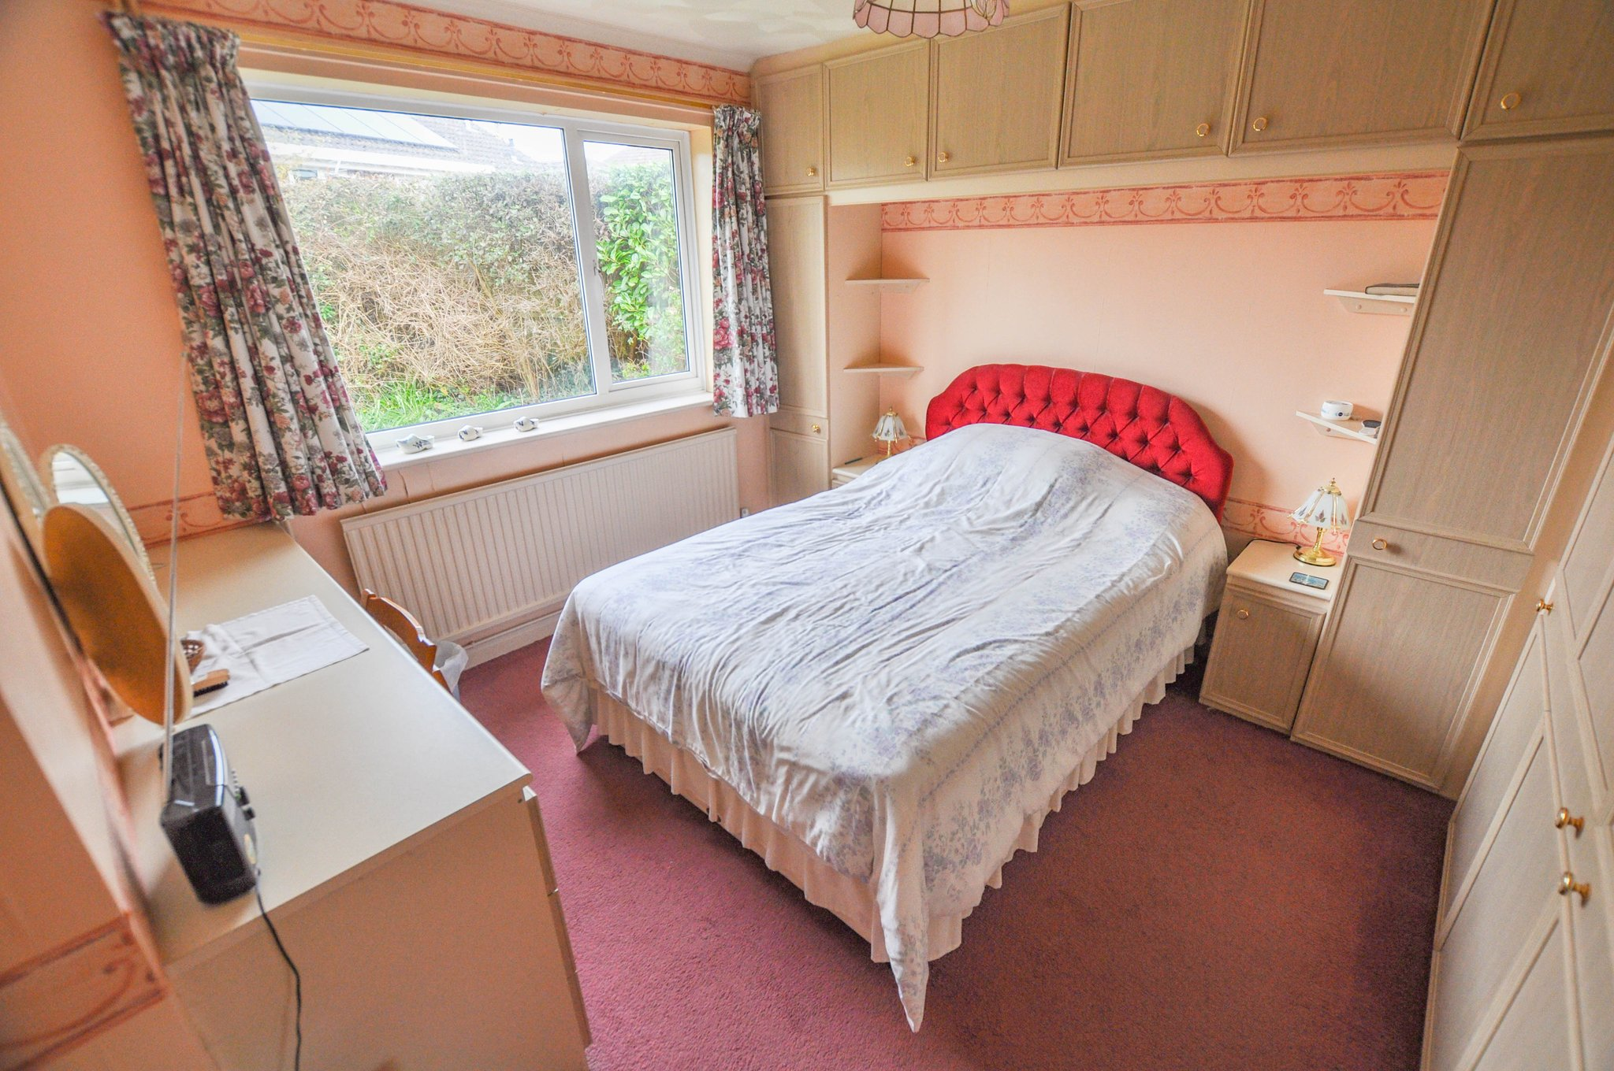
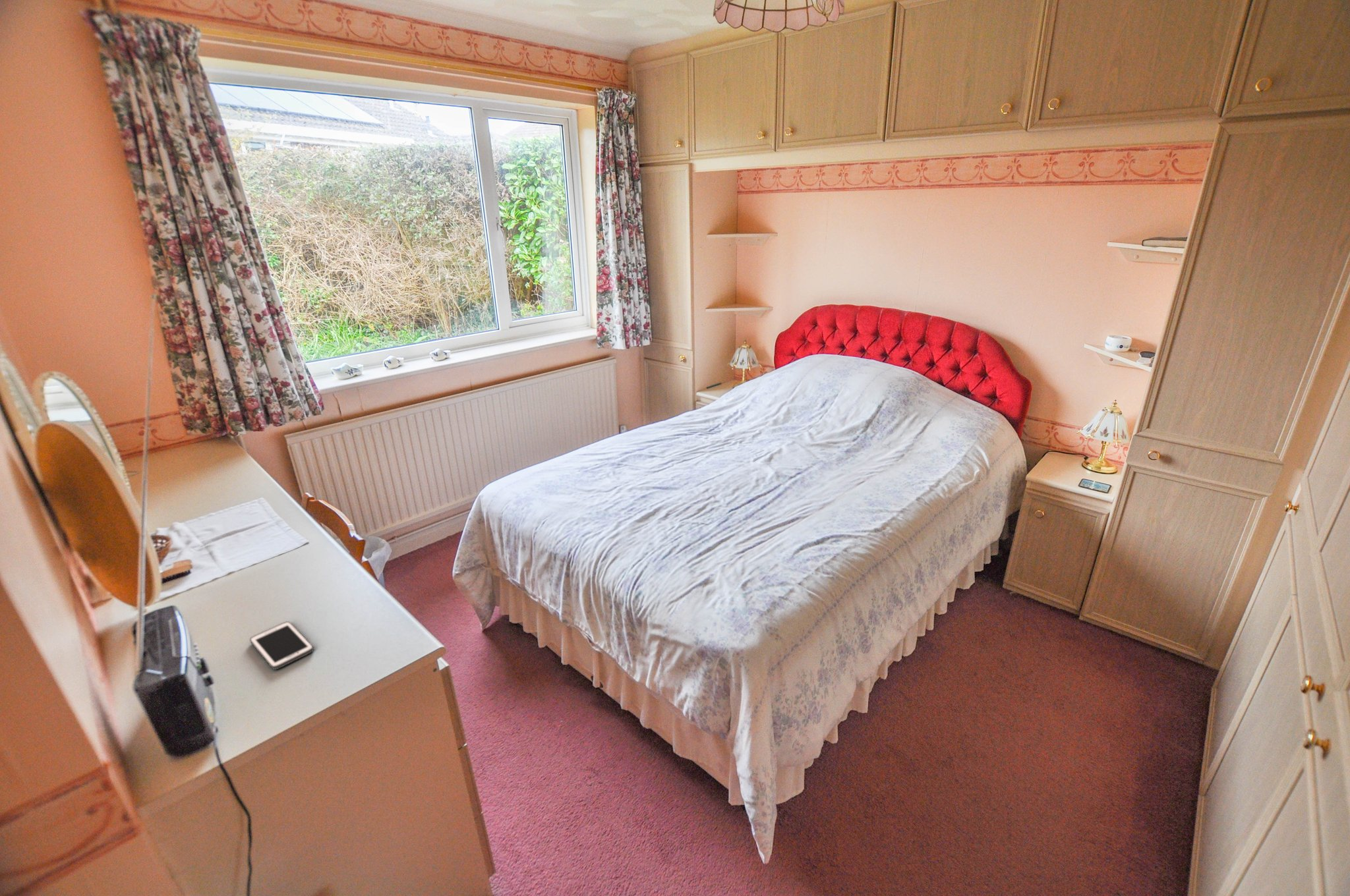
+ cell phone [249,621,314,671]
